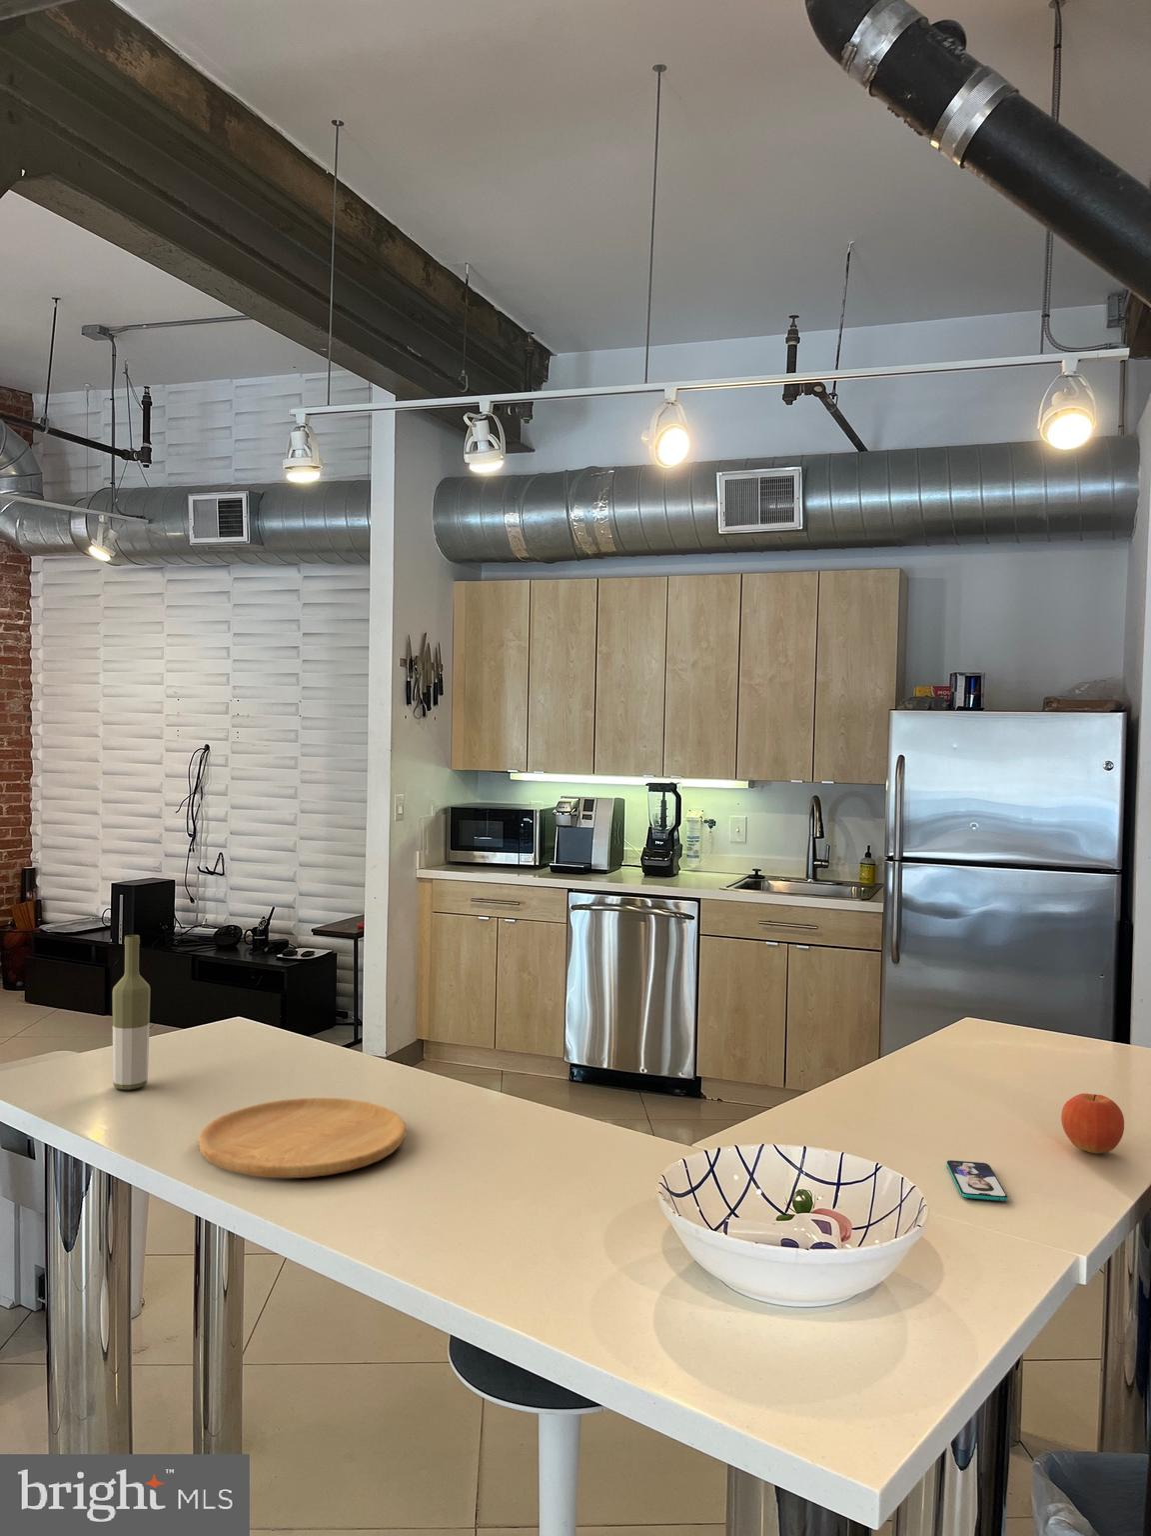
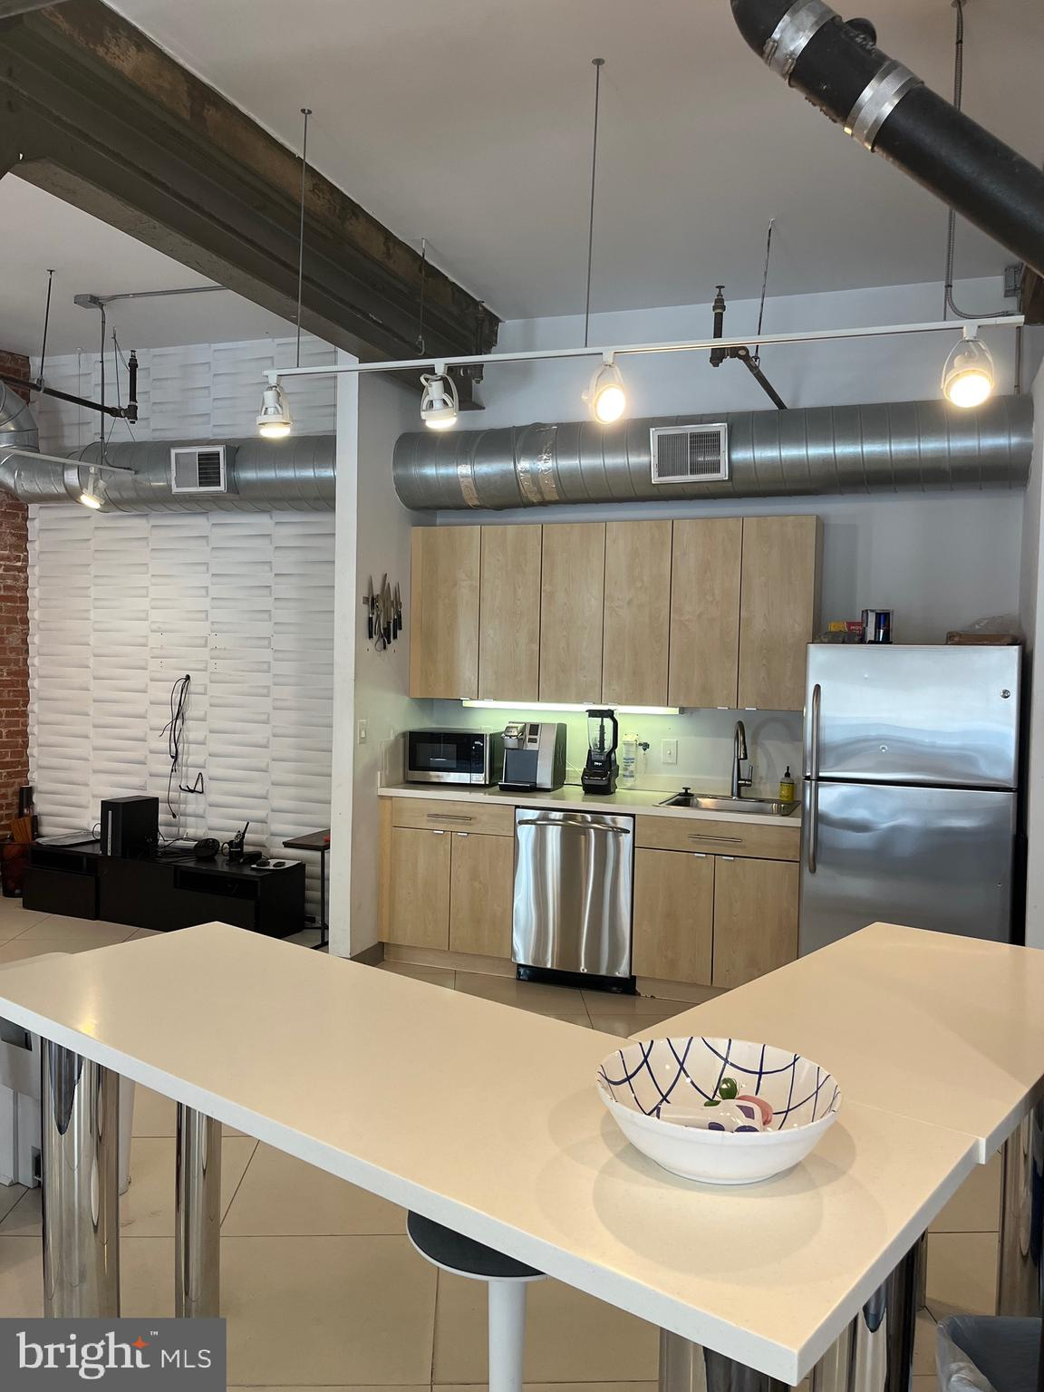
- fruit [1060,1092,1126,1154]
- cutting board [198,1097,406,1179]
- smartphone [945,1159,1008,1202]
- bottle [111,934,151,1091]
